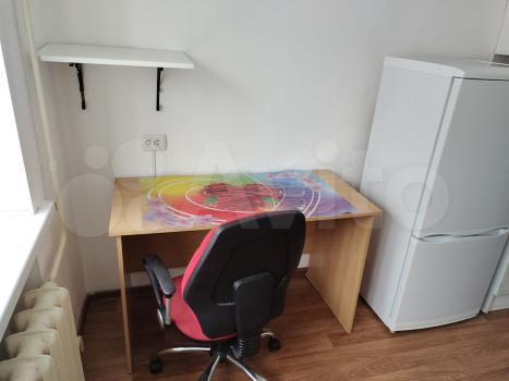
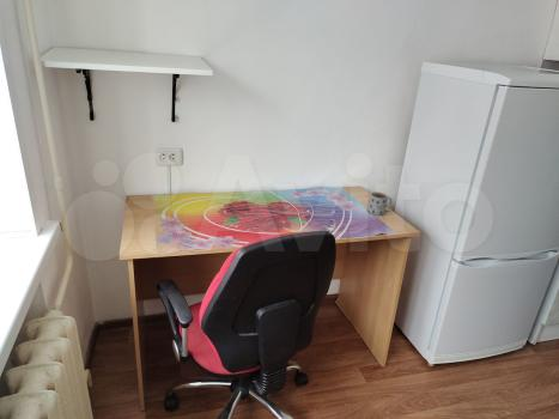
+ mug [366,190,394,217]
